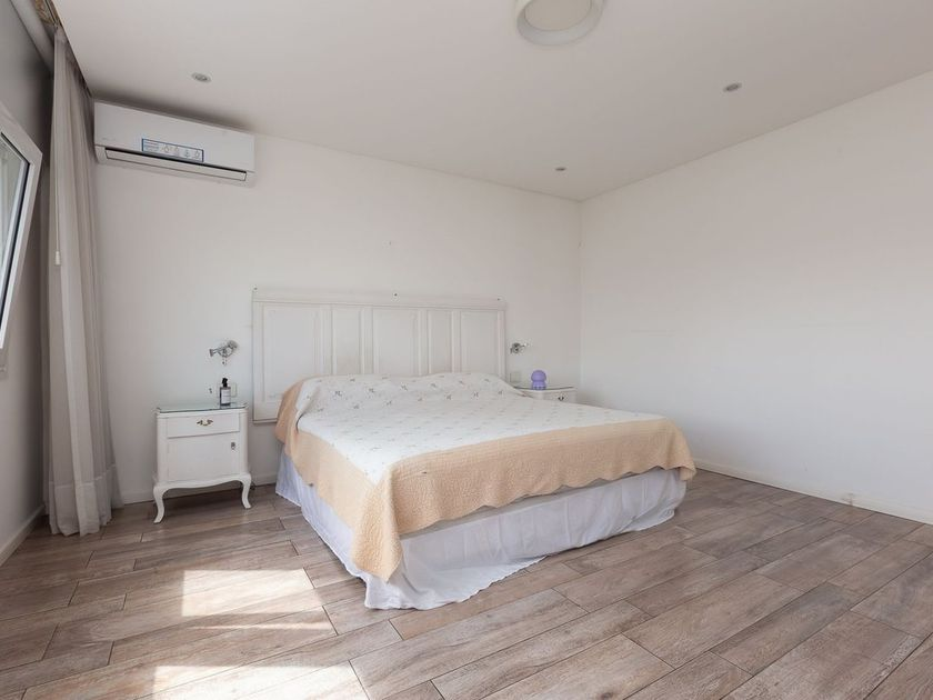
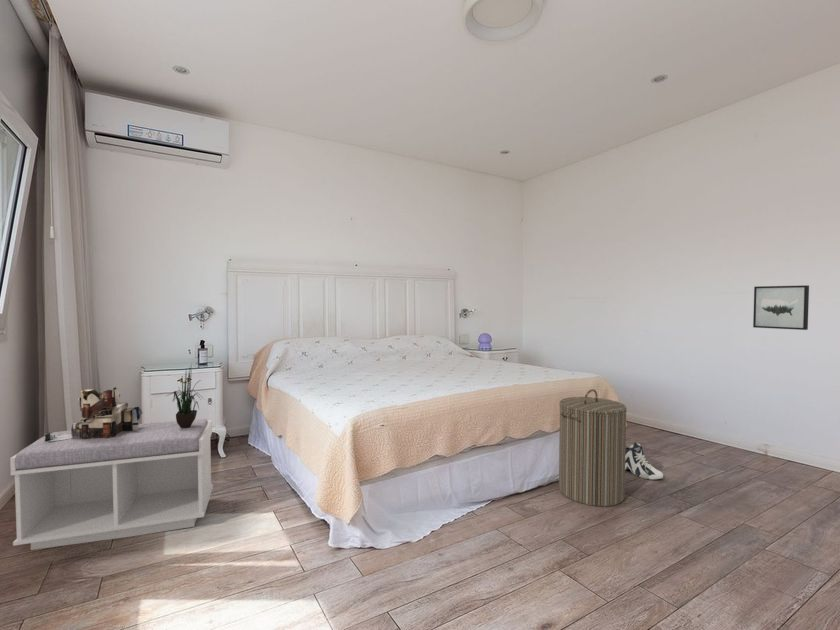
+ laundry hamper [558,388,628,508]
+ wall art [752,284,810,331]
+ sneaker [625,441,664,480]
+ bench [9,418,214,551]
+ potted plant [166,363,204,428]
+ ruined building [44,386,144,442]
